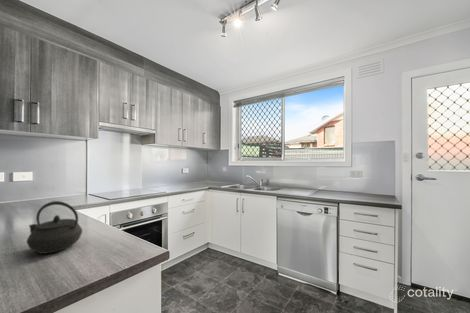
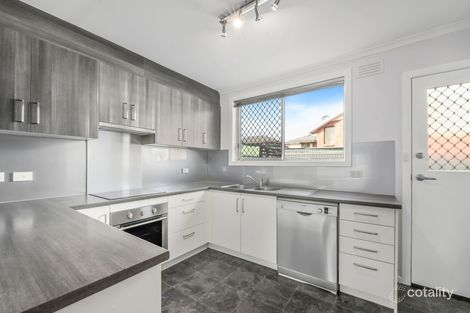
- kettle [26,200,83,255]
